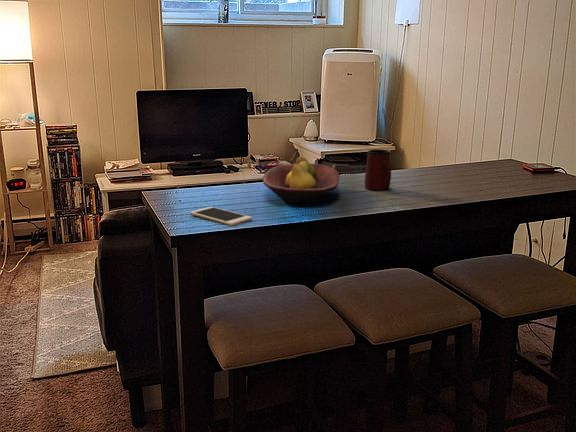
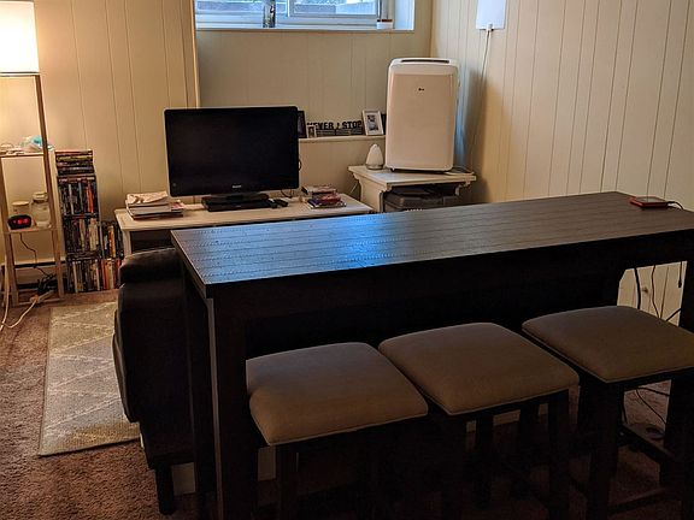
- fruit bowl [262,156,340,206]
- cell phone [189,206,253,226]
- mug [364,149,392,191]
